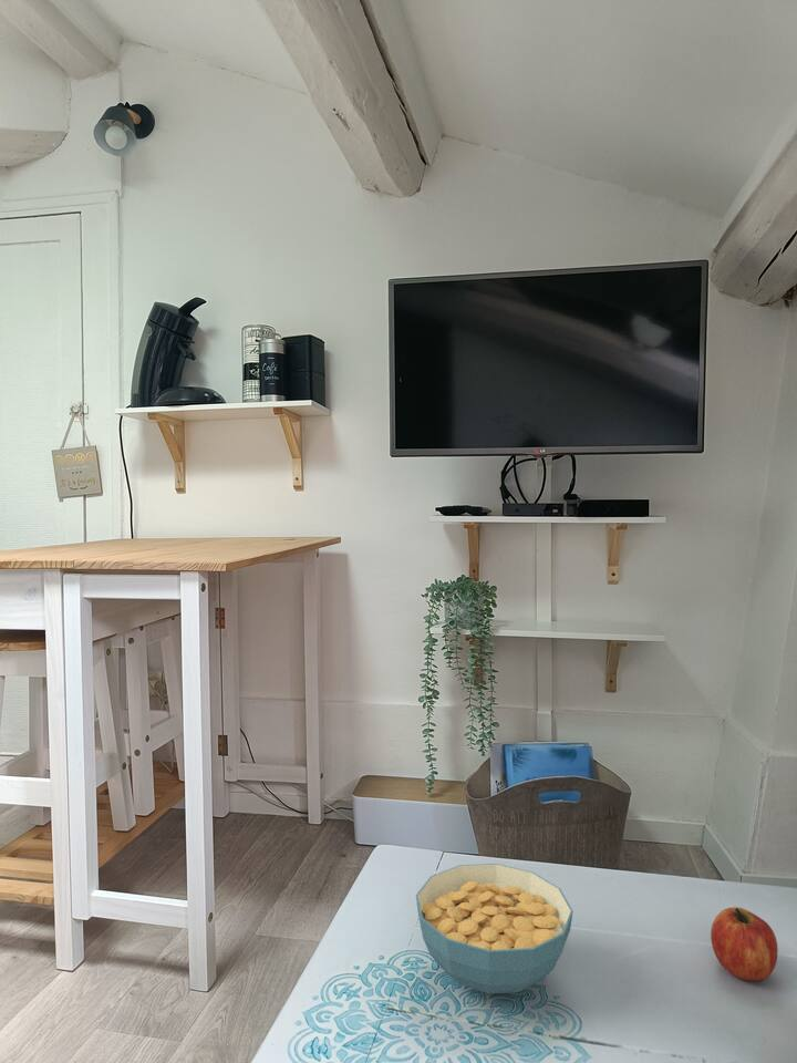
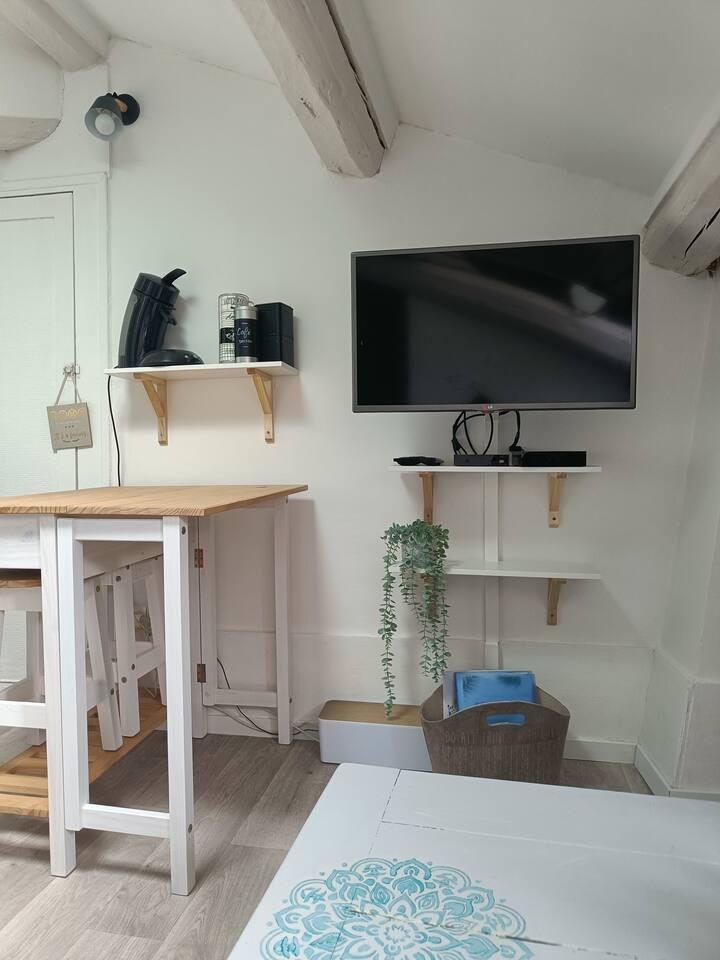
- fruit [710,906,779,982]
- cereal bowl [415,863,575,994]
